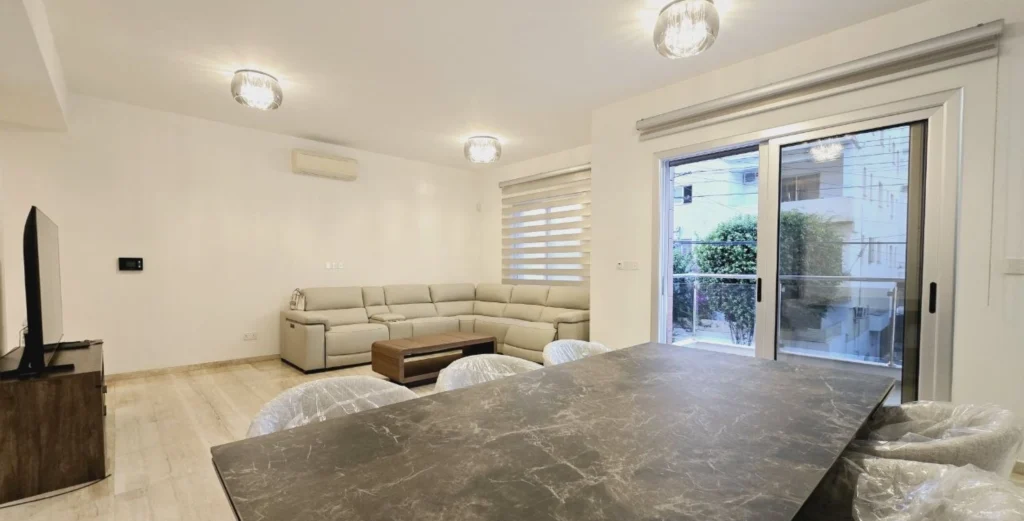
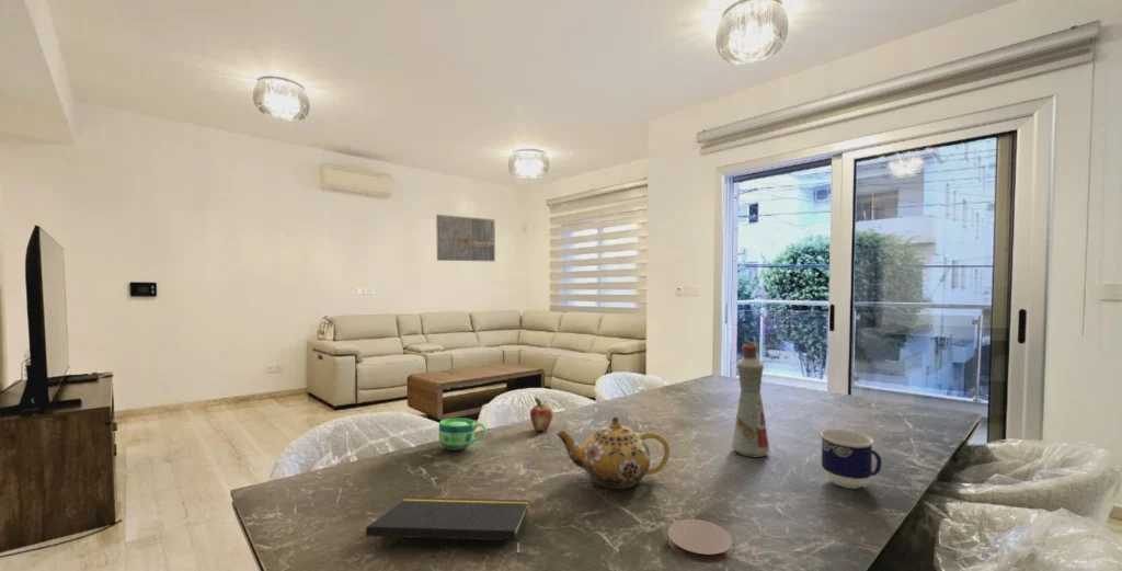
+ teapot [556,416,671,490]
+ cup [438,418,488,452]
+ cup [820,427,883,490]
+ coaster [667,518,733,564]
+ wall art [435,214,496,262]
+ notepad [365,496,530,562]
+ fruit [529,396,554,432]
+ bottle [730,342,770,459]
